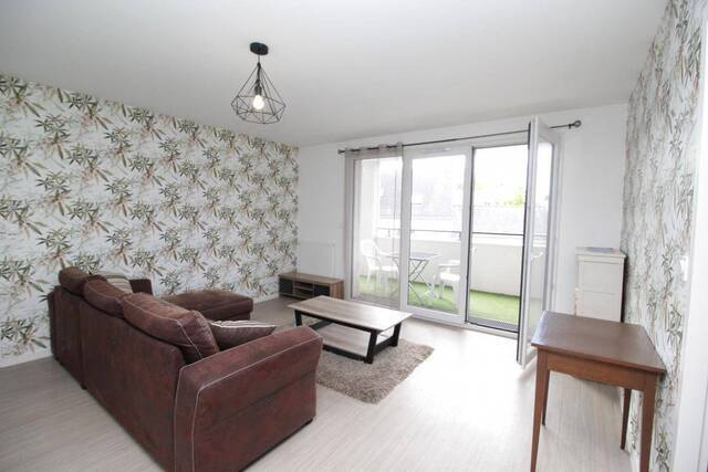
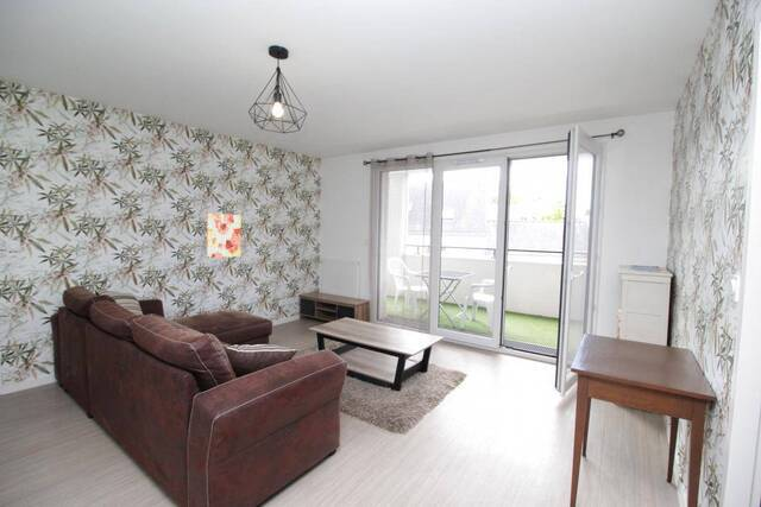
+ wall art [206,211,241,259]
